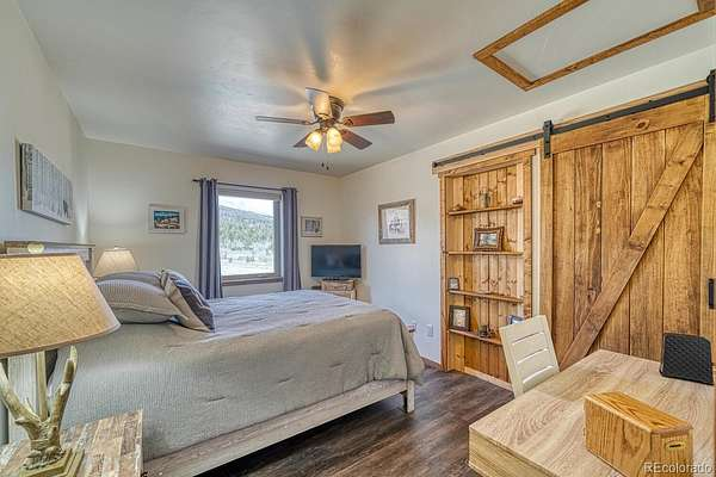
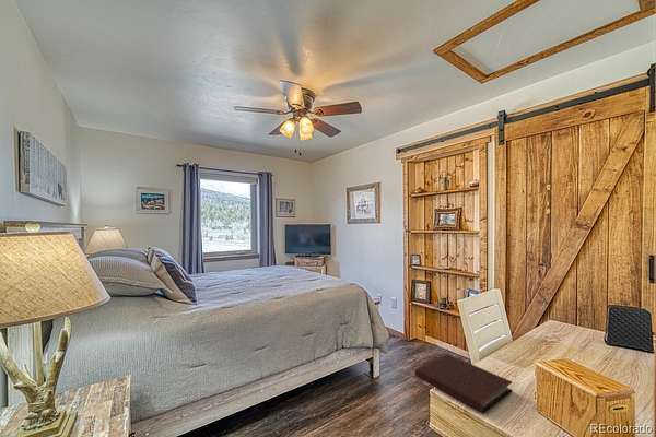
+ notebook [414,353,514,414]
